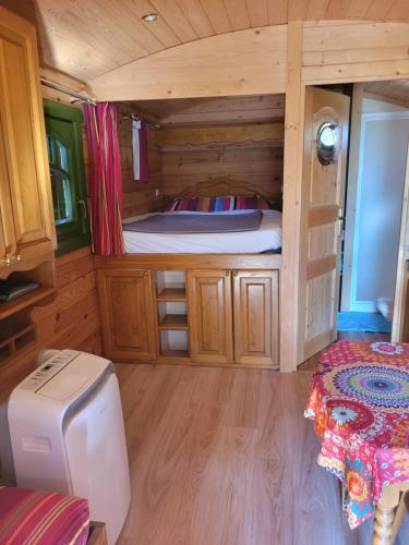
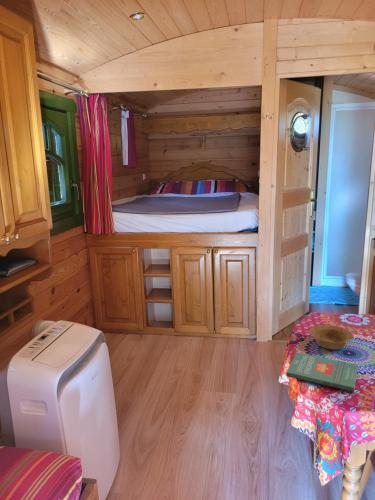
+ book [285,351,359,393]
+ bowl [309,324,355,351]
